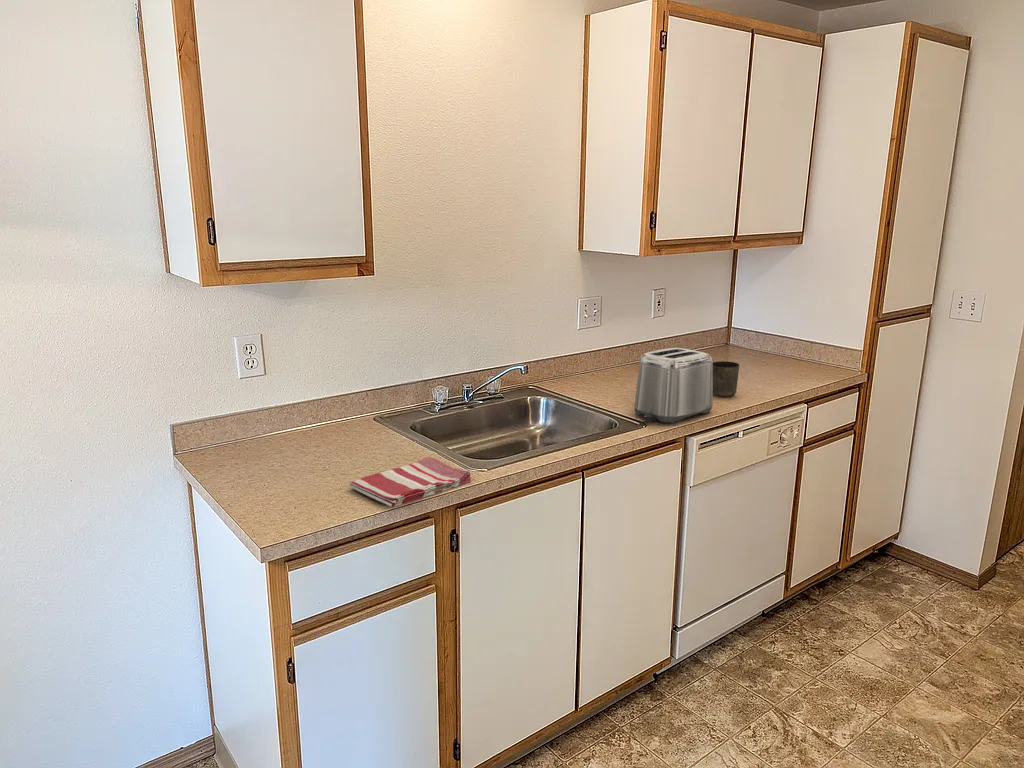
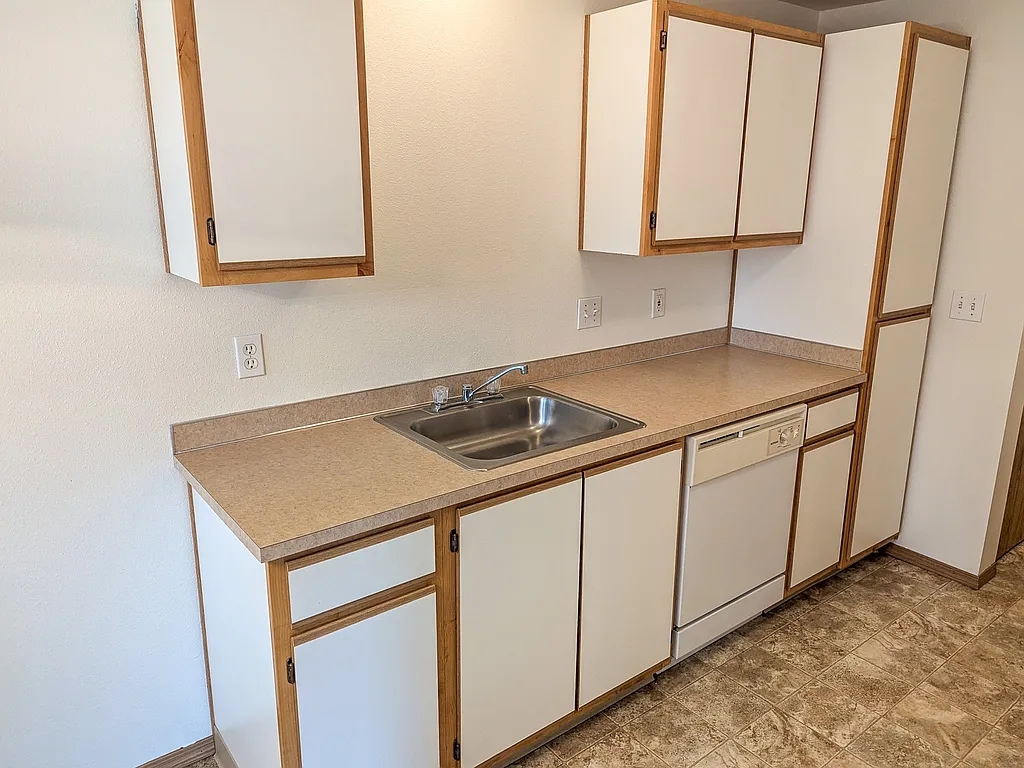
- mug [713,360,740,397]
- toaster [633,347,714,424]
- dish towel [348,456,472,508]
